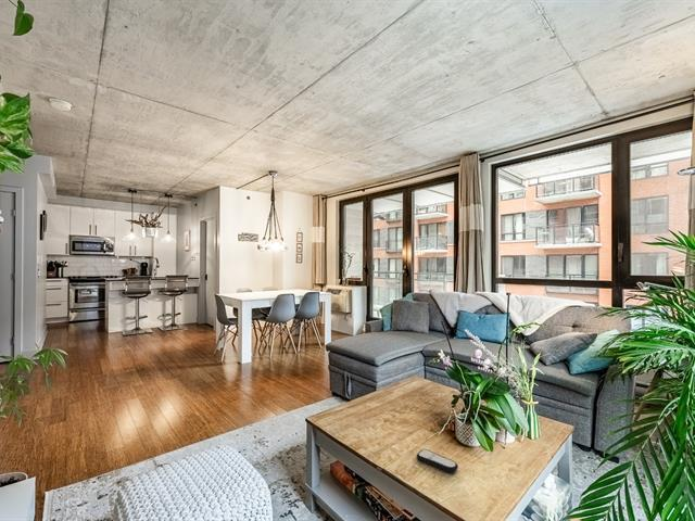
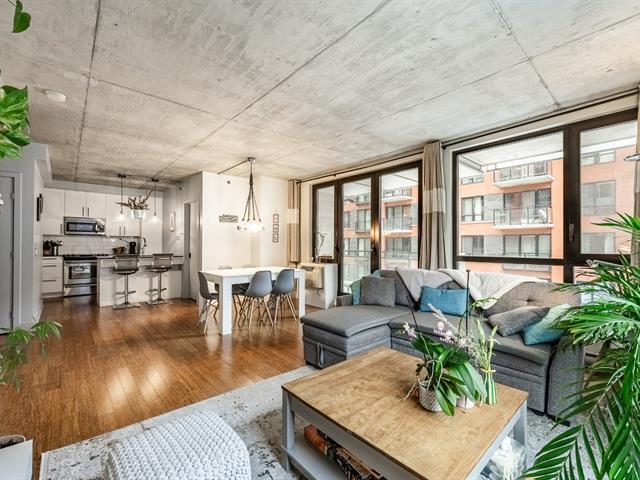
- remote control [416,448,459,473]
